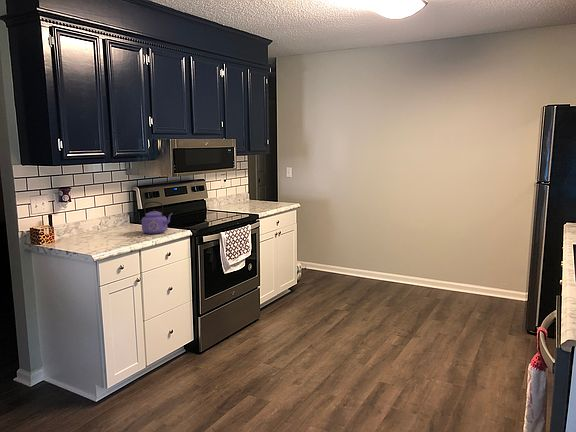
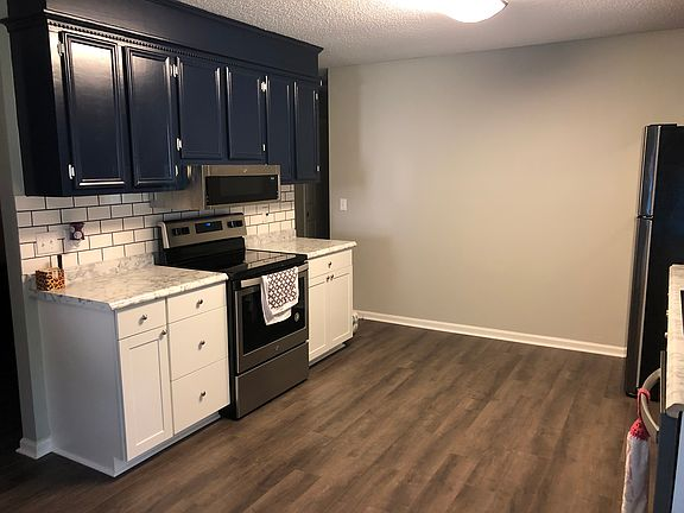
- kettle [141,201,174,235]
